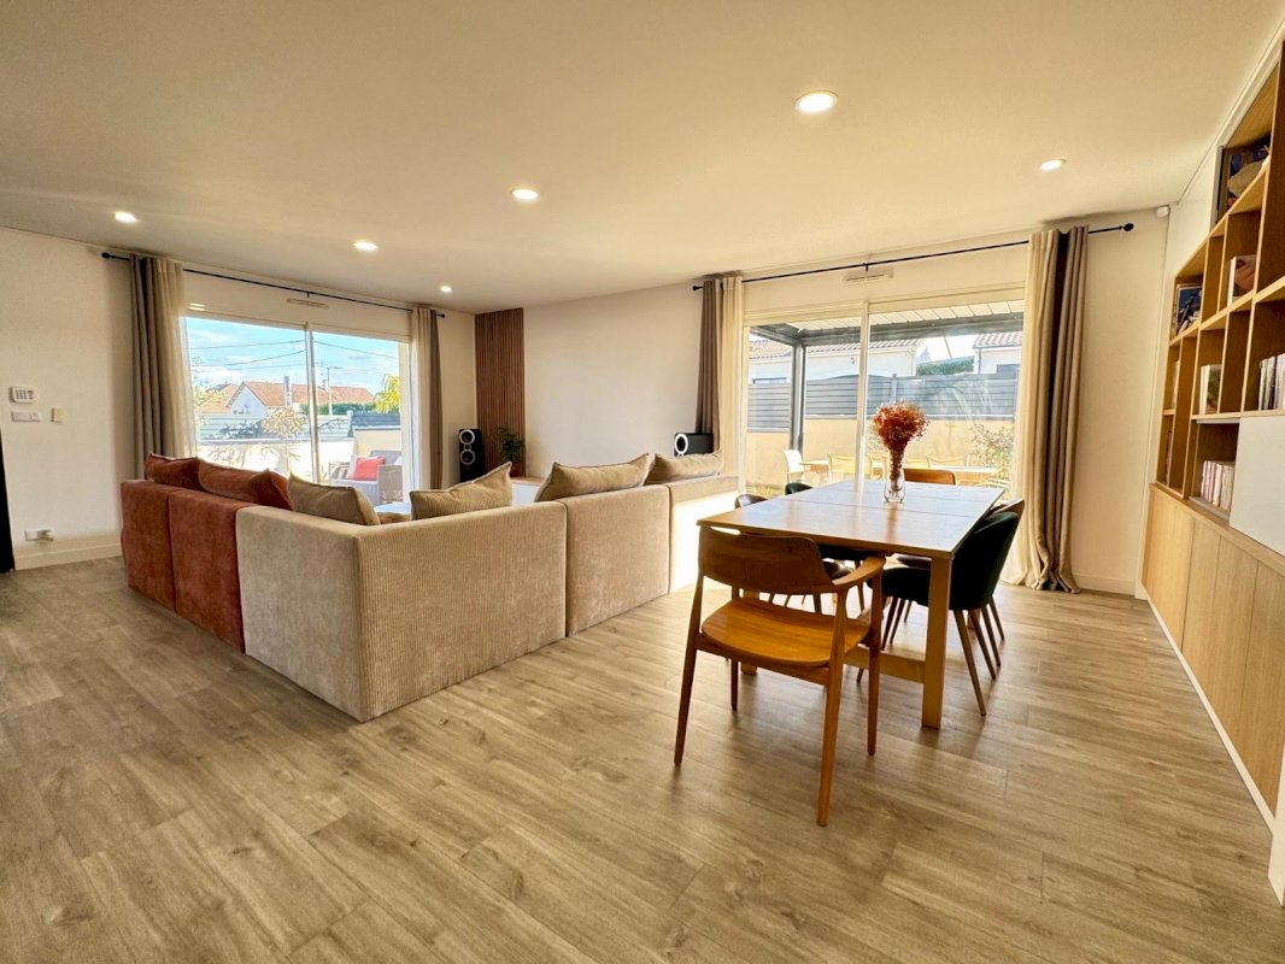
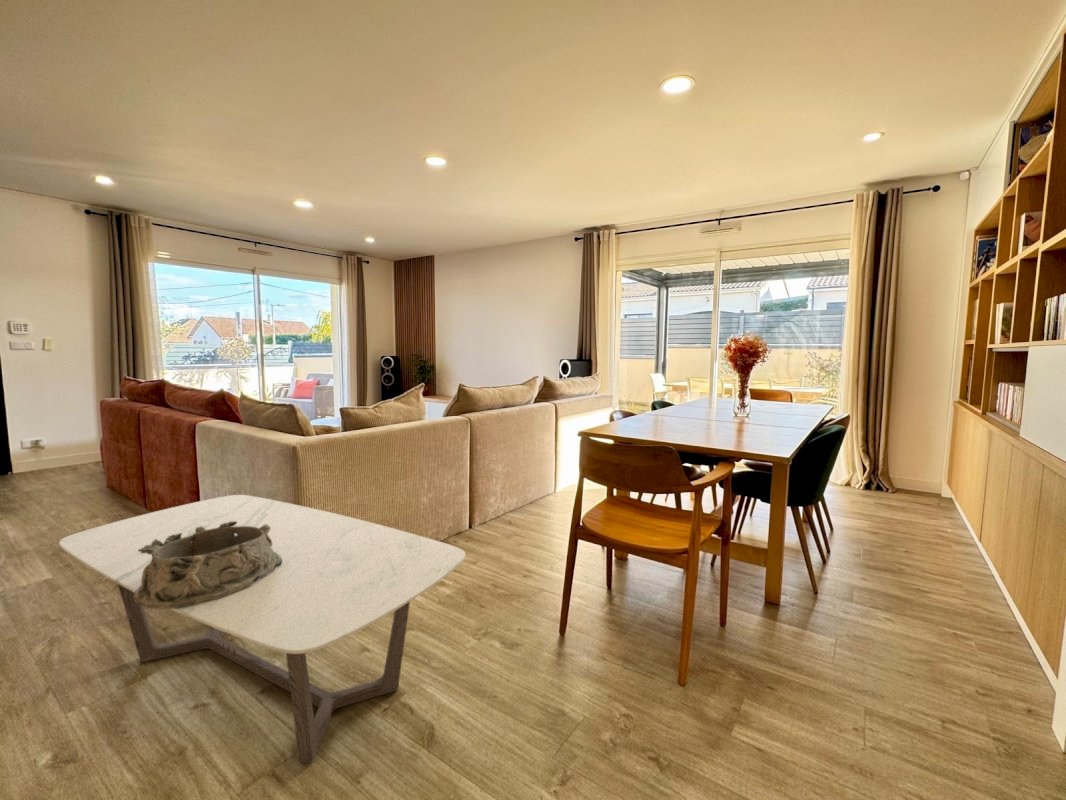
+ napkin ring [134,521,282,610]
+ coffee table [58,494,466,765]
